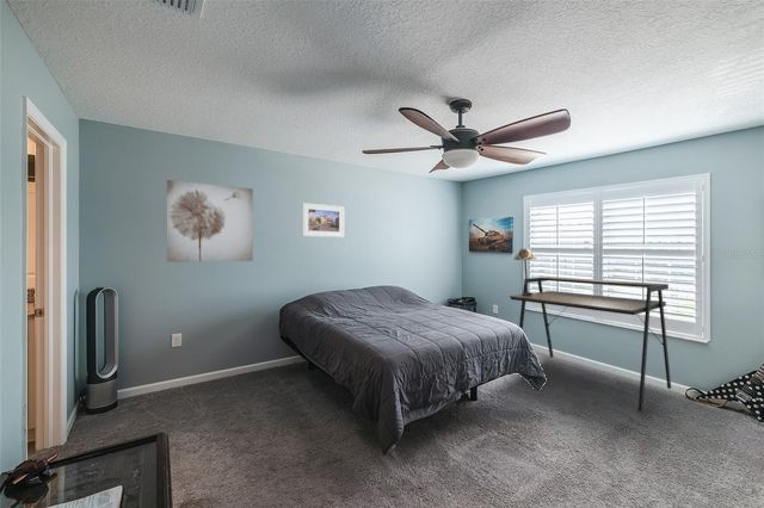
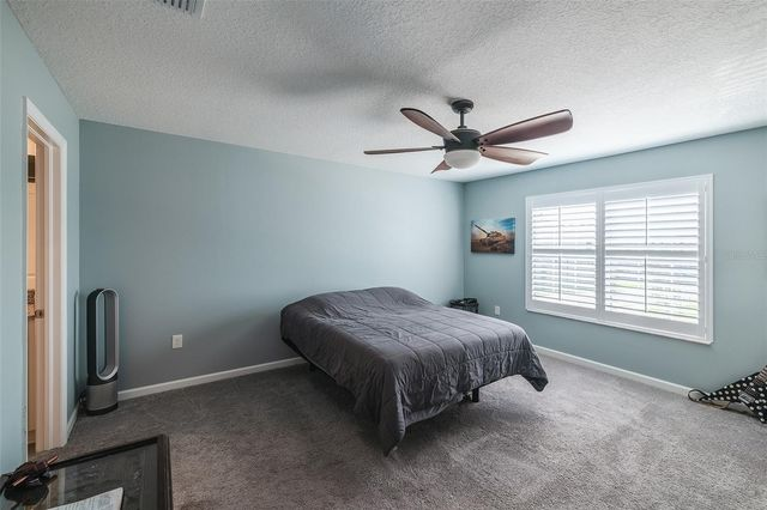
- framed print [302,202,345,238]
- wall art [166,179,254,264]
- table lamp [512,247,538,296]
- desk [509,275,672,413]
